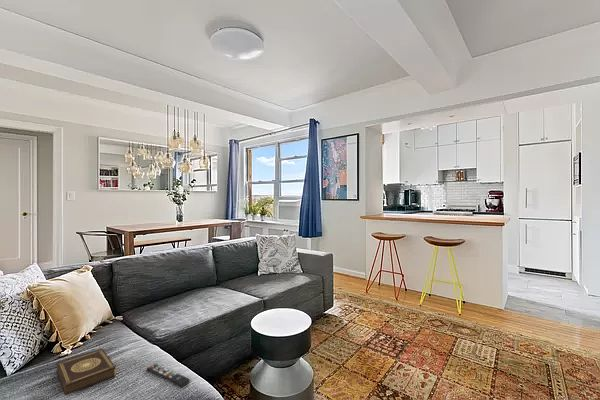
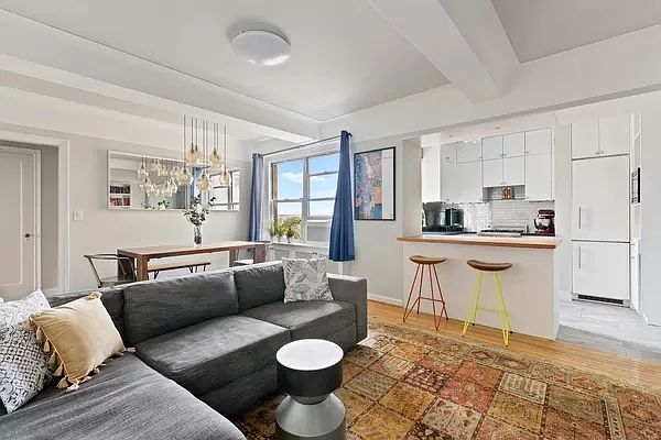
- book [55,347,117,396]
- remote control [145,363,191,389]
